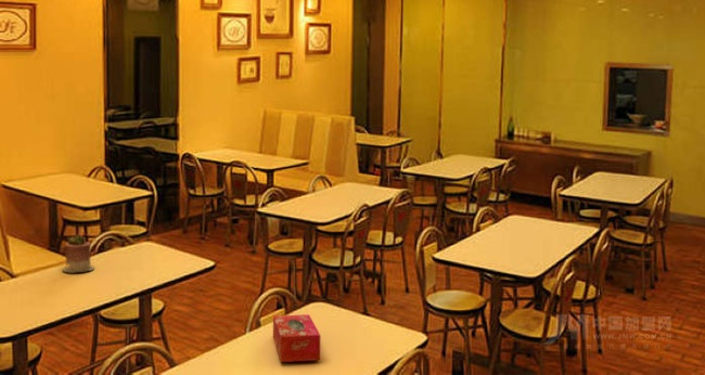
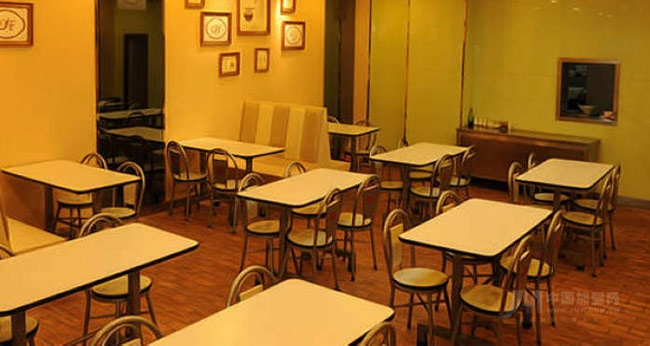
- tissue box [272,313,321,363]
- succulent planter [62,234,95,273]
